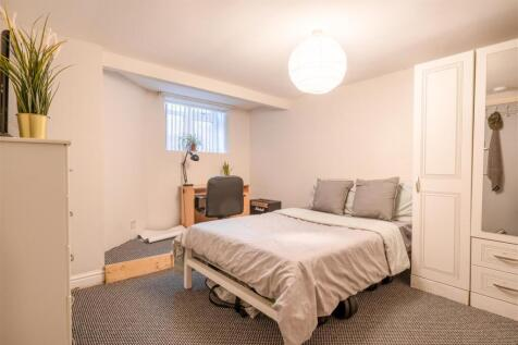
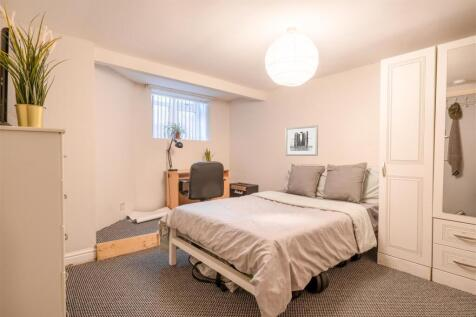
+ wall art [284,124,319,157]
